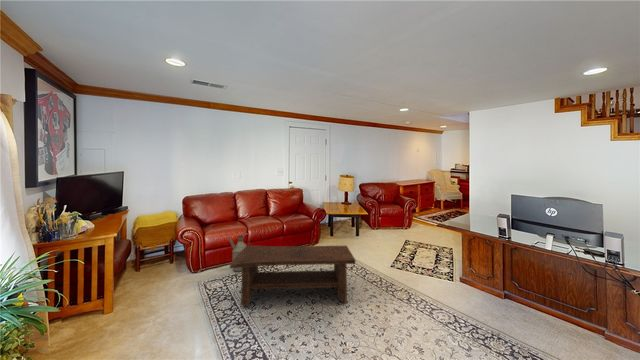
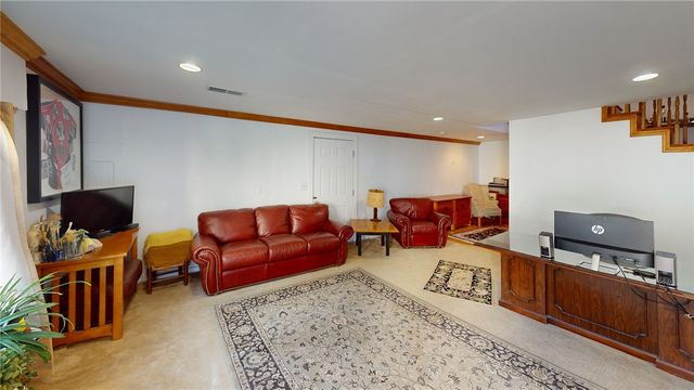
- watering can [227,232,251,272]
- coffee table [229,245,357,307]
